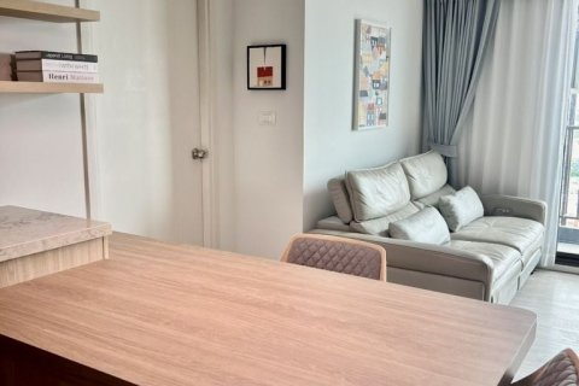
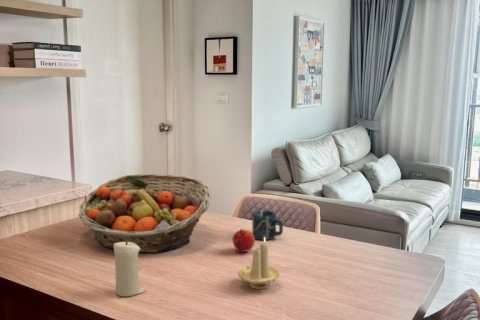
+ peach [232,228,256,253]
+ fruit basket [78,173,212,254]
+ cup [251,210,284,241]
+ candle holder [237,237,281,290]
+ candle [113,240,146,298]
